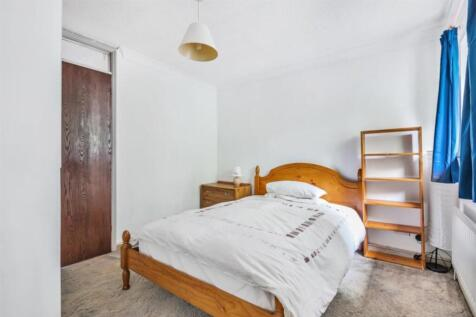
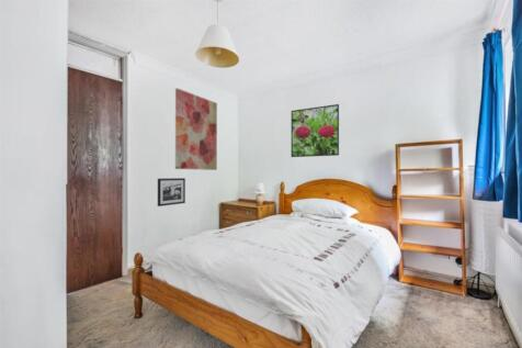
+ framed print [291,103,340,158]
+ picture frame [157,177,186,207]
+ wall art [174,87,218,171]
